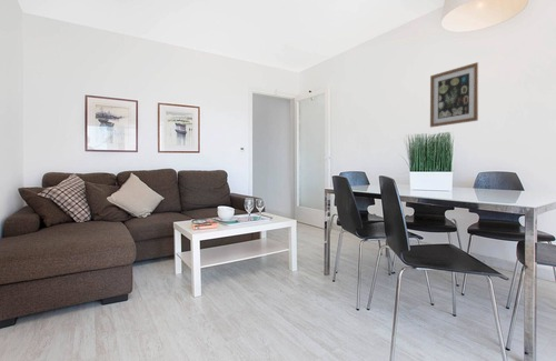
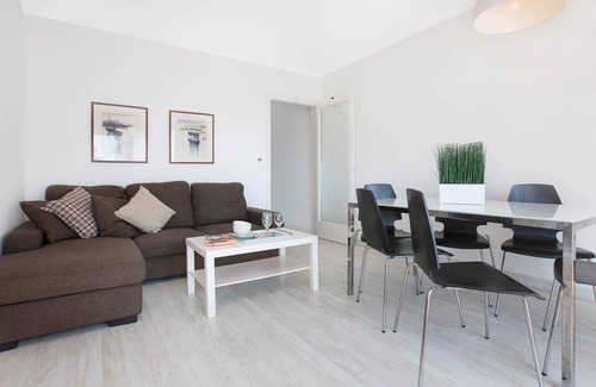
- wall art [429,61,479,129]
